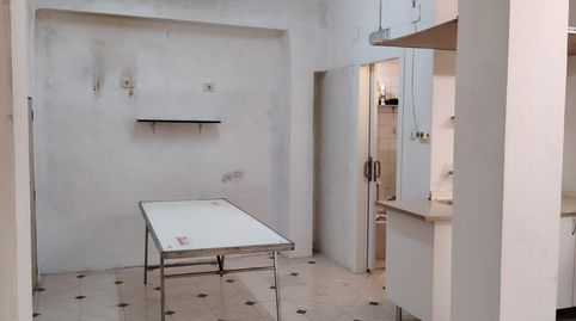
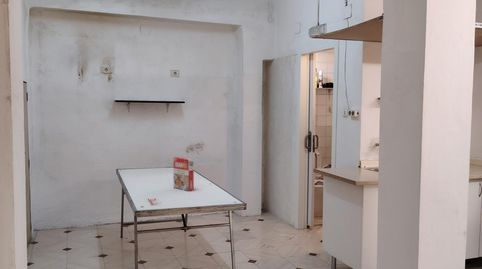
+ cereal box [172,156,195,192]
